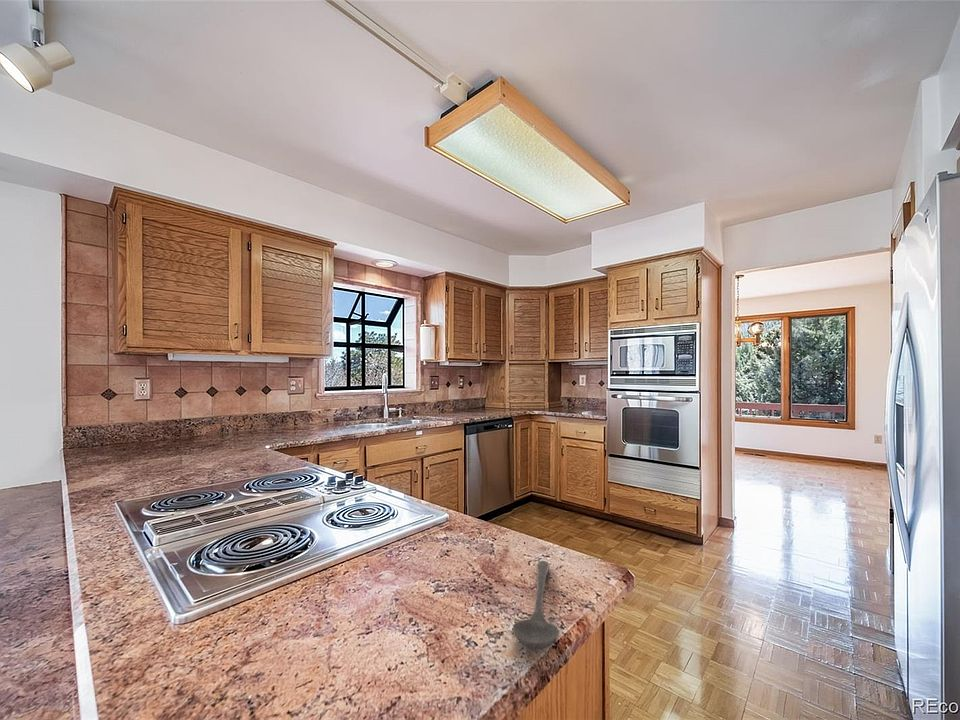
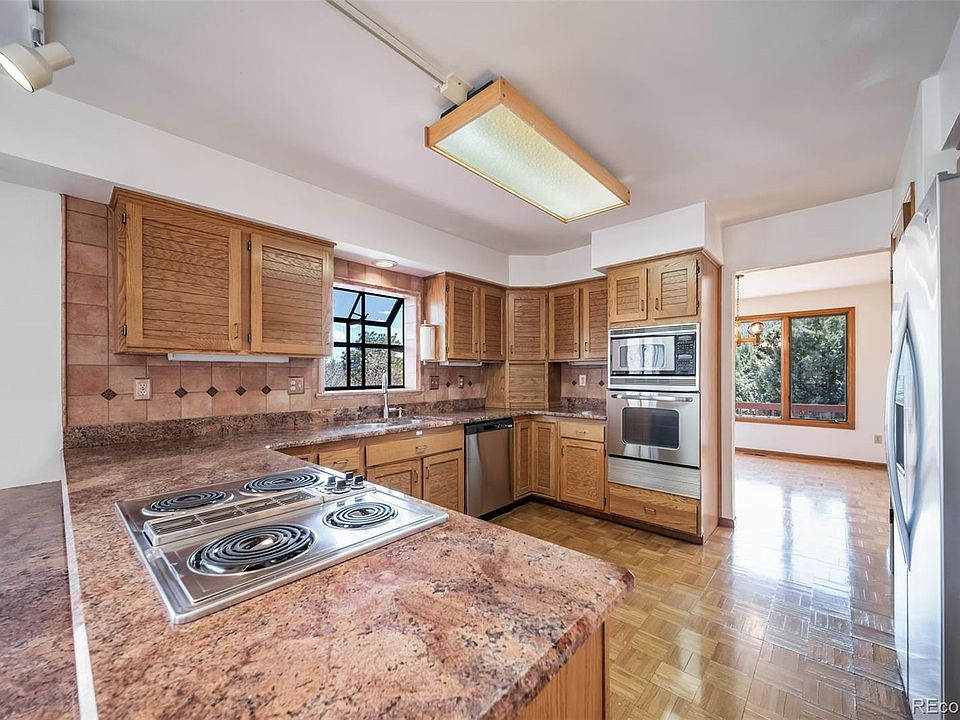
- stirrer [512,560,561,651]
